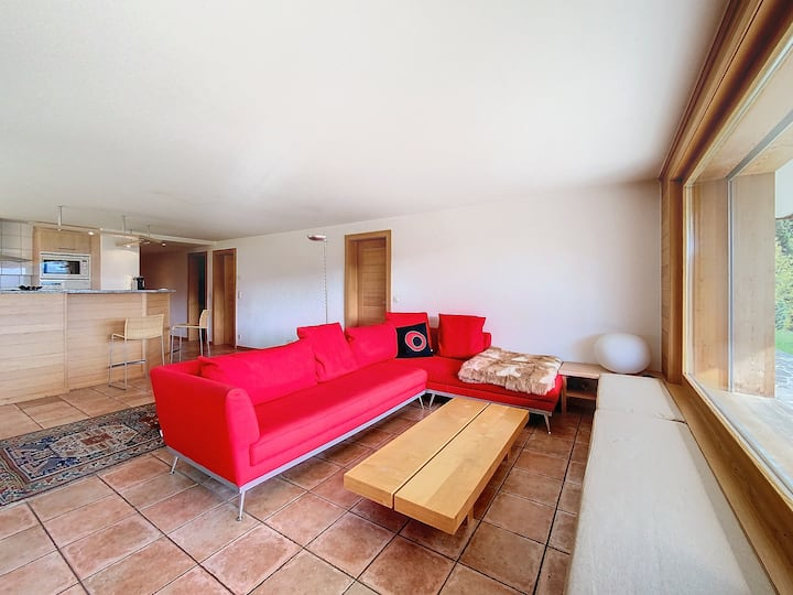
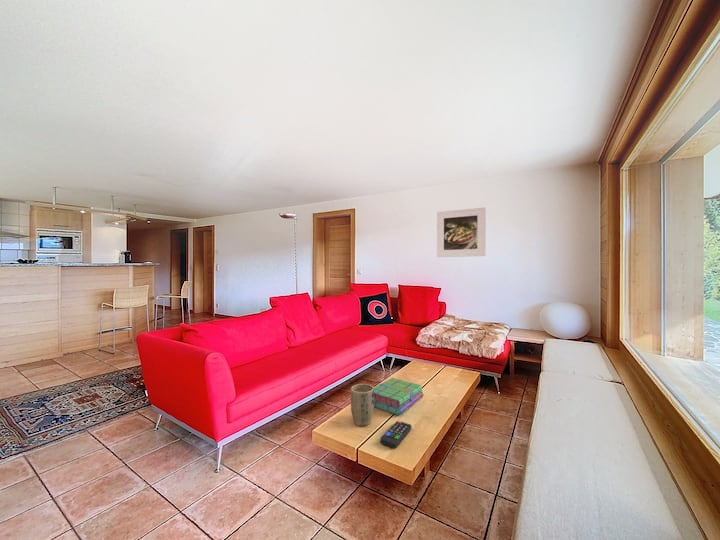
+ plant pot [350,383,375,427]
+ stack of books [373,377,424,416]
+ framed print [436,206,486,258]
+ remote control [379,420,412,449]
